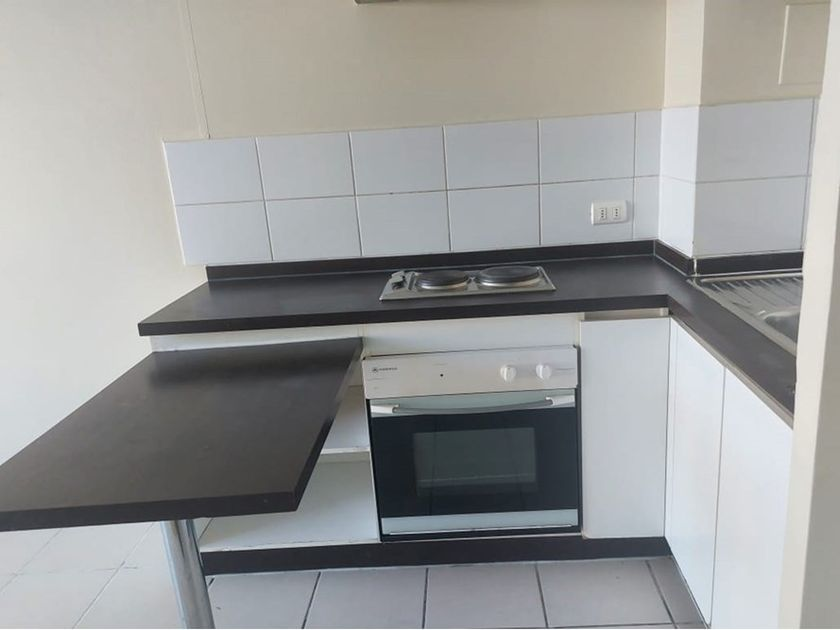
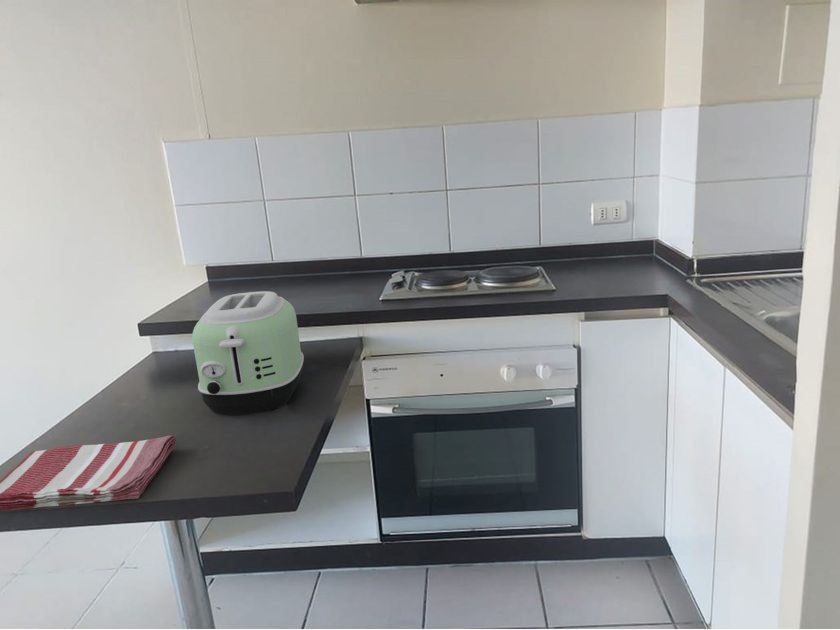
+ dish towel [0,434,177,512]
+ toaster [191,290,305,415]
